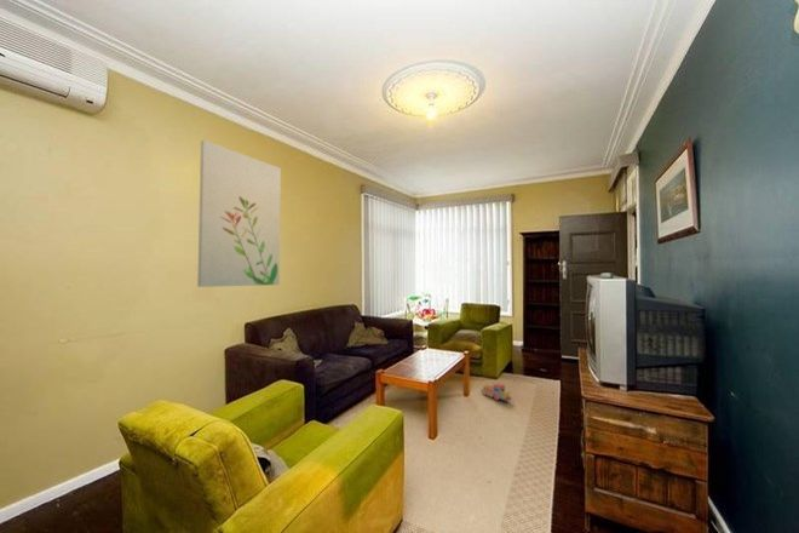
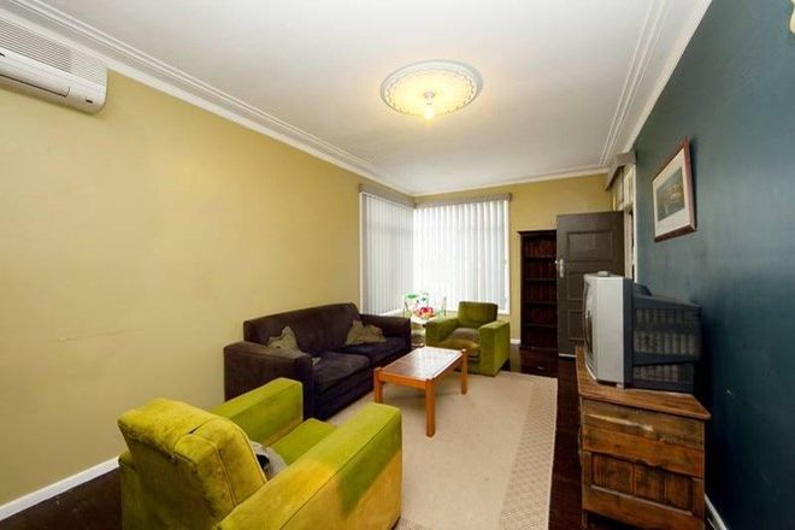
- wall art [196,139,282,288]
- toy train [479,380,512,402]
